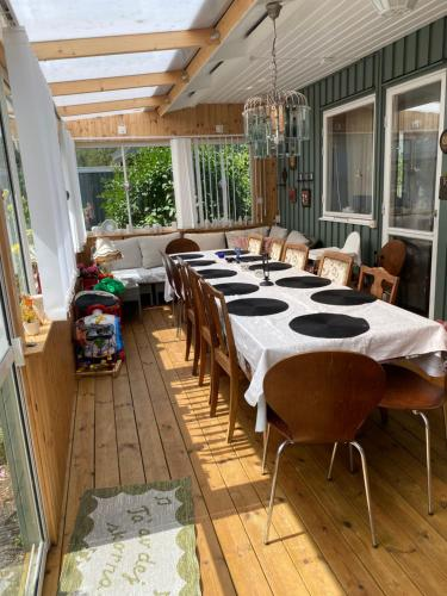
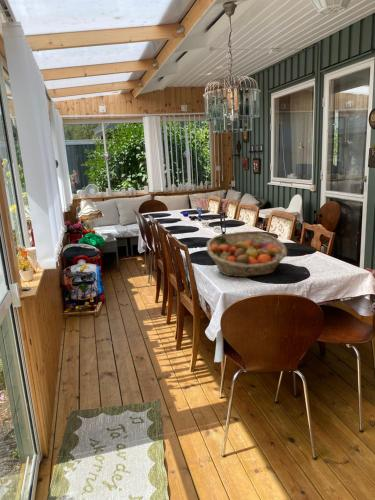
+ fruit basket [206,230,288,278]
